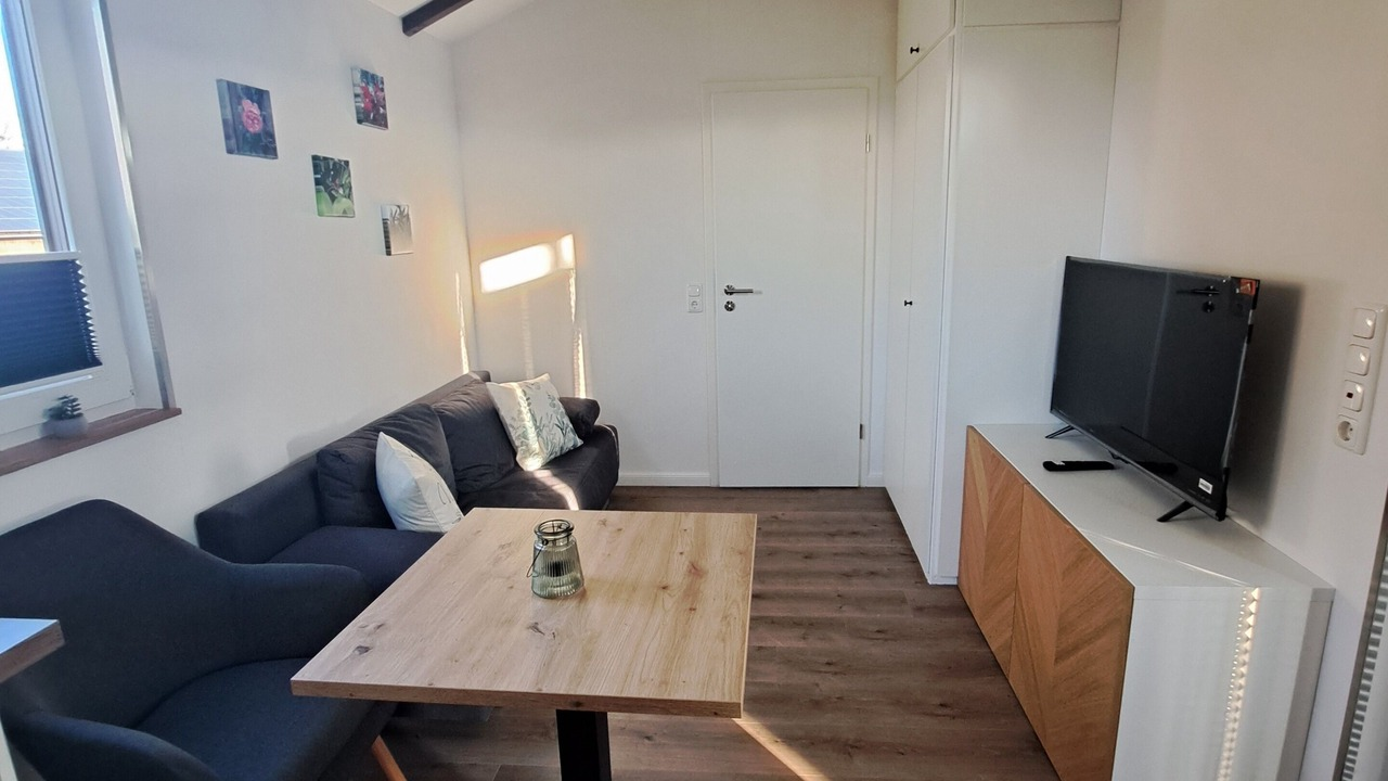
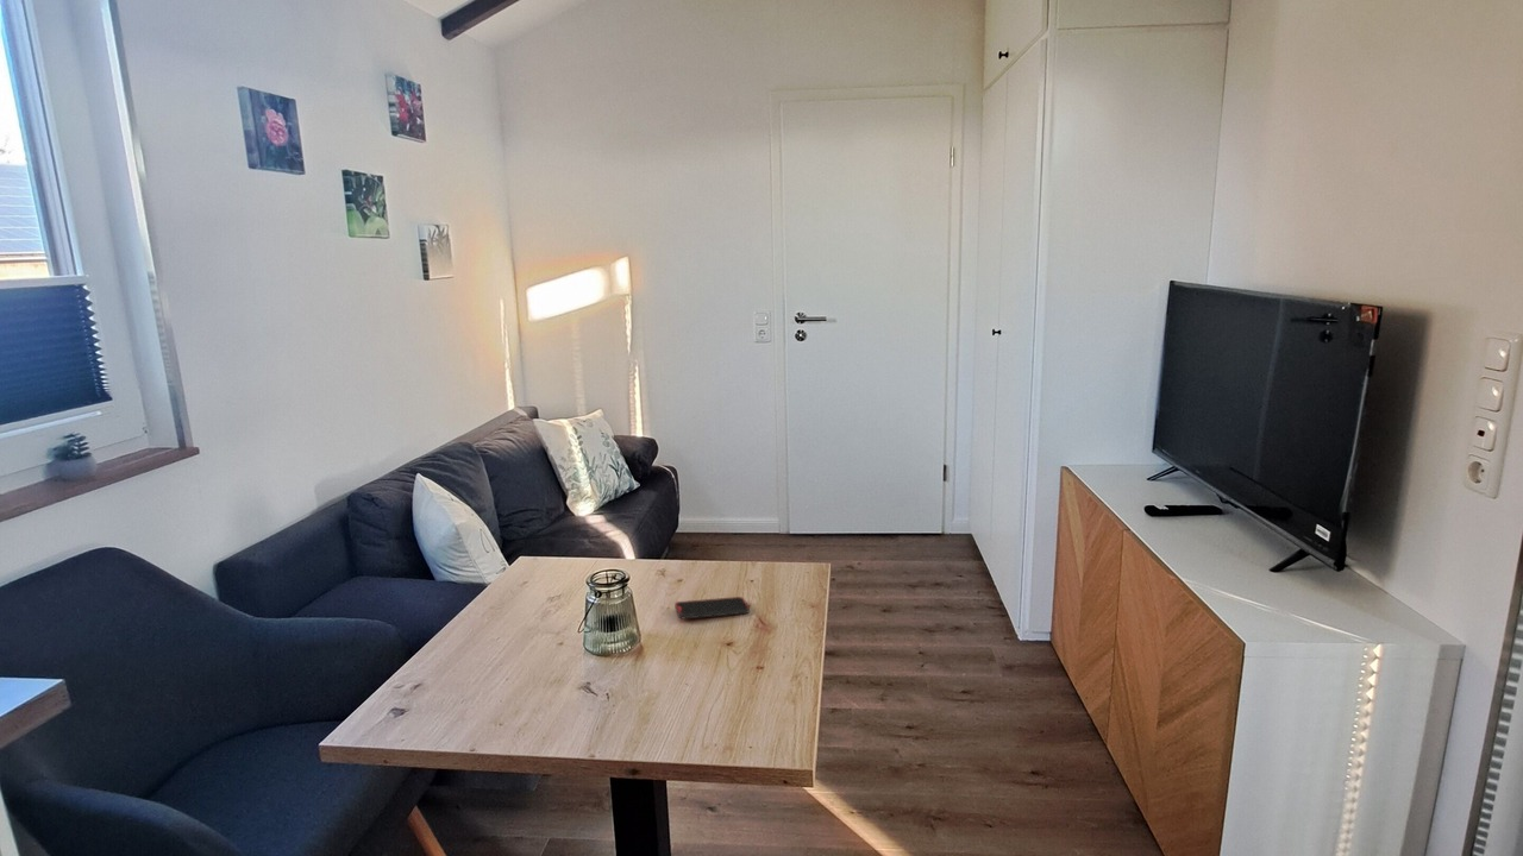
+ smartphone [673,596,751,621]
